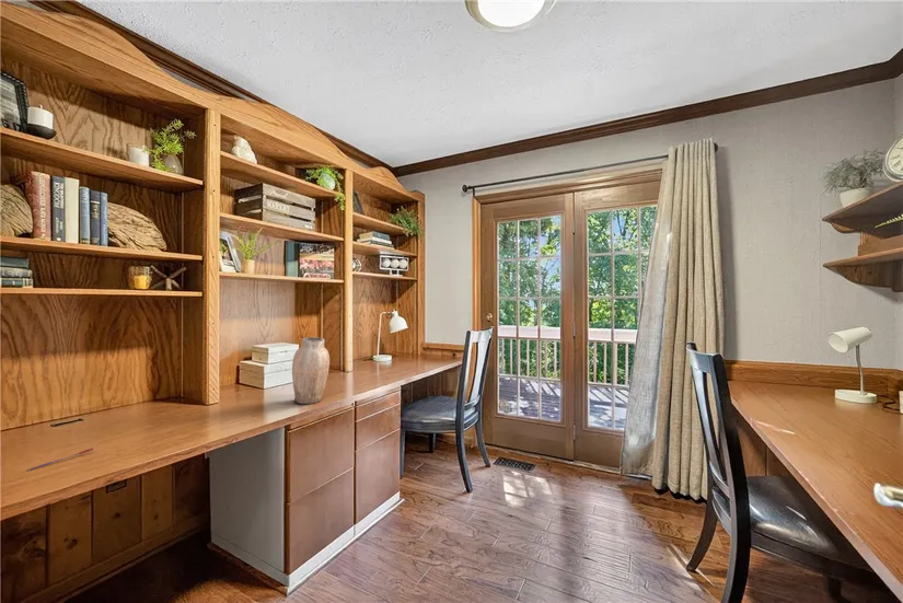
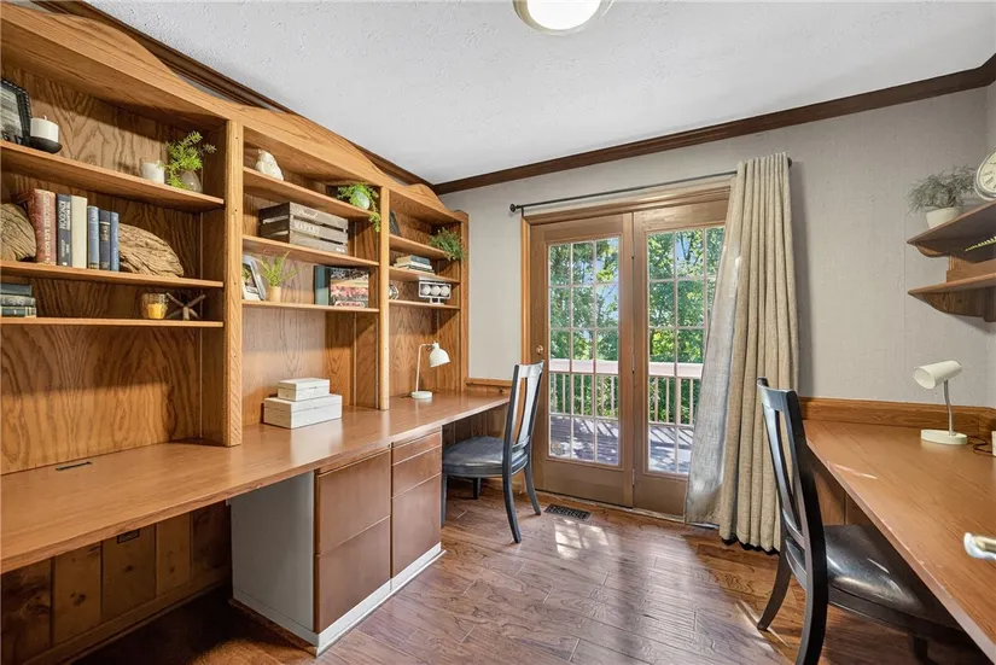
- vase [291,336,331,406]
- pen [25,447,94,472]
